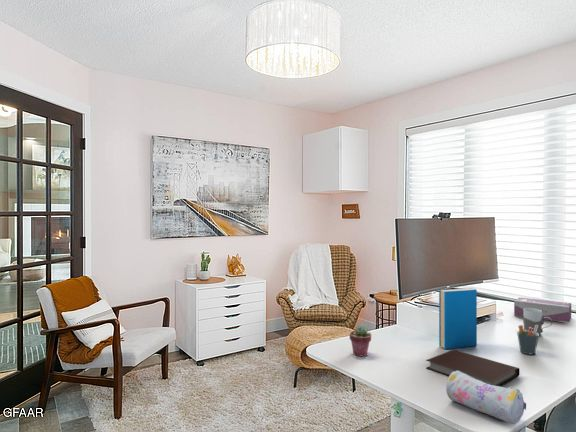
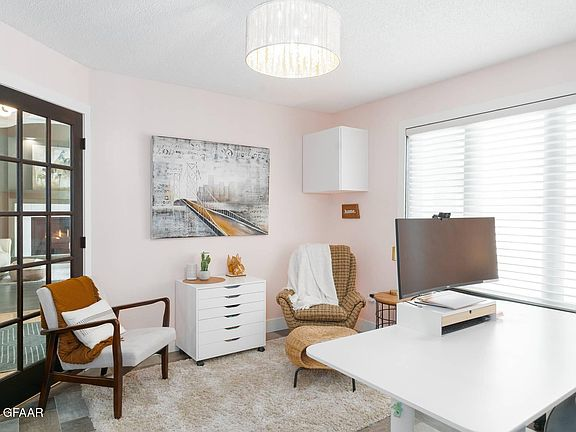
- potted succulent [349,325,372,357]
- tissue box [513,296,572,324]
- notebook [425,349,521,387]
- book [438,287,478,350]
- pen holder [516,324,540,355]
- pencil case [445,371,527,425]
- mug [522,308,553,337]
